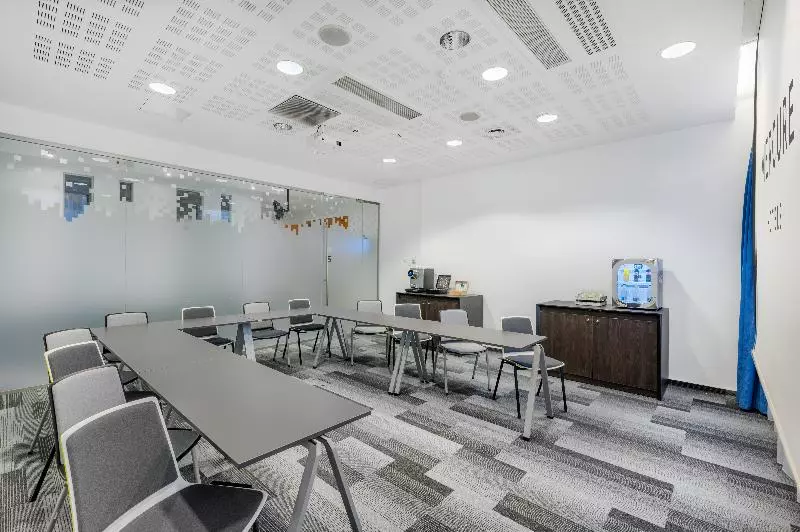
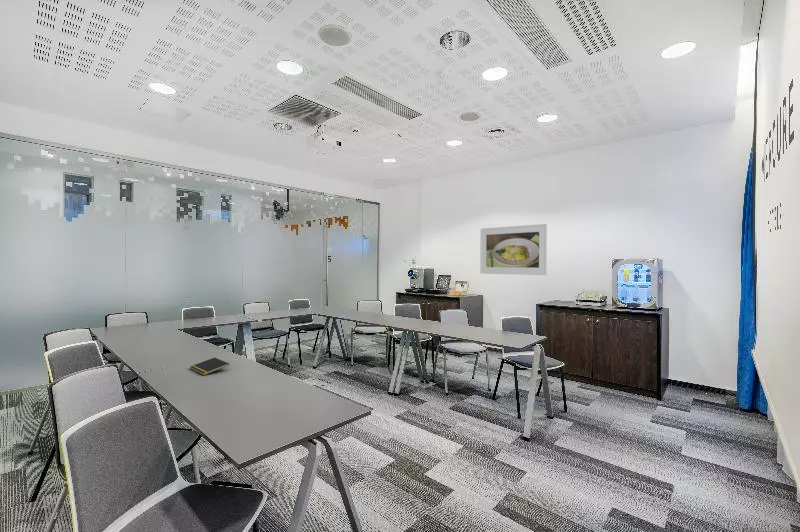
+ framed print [479,223,548,276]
+ notepad [189,356,230,376]
